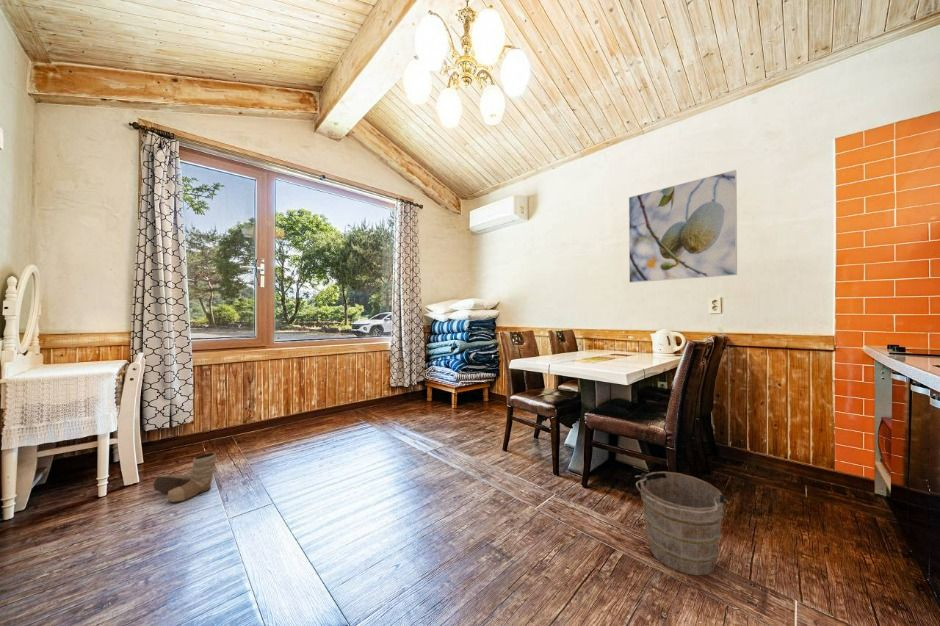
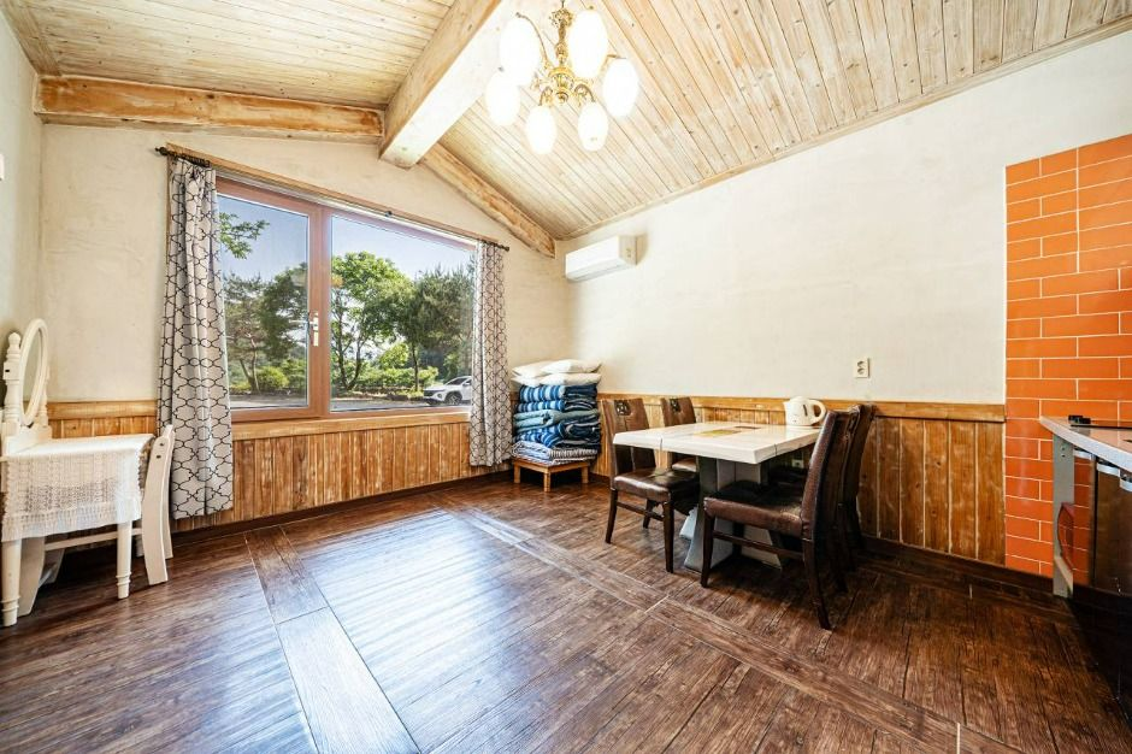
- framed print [628,169,738,284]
- boots [153,452,218,503]
- bucket [634,471,730,576]
